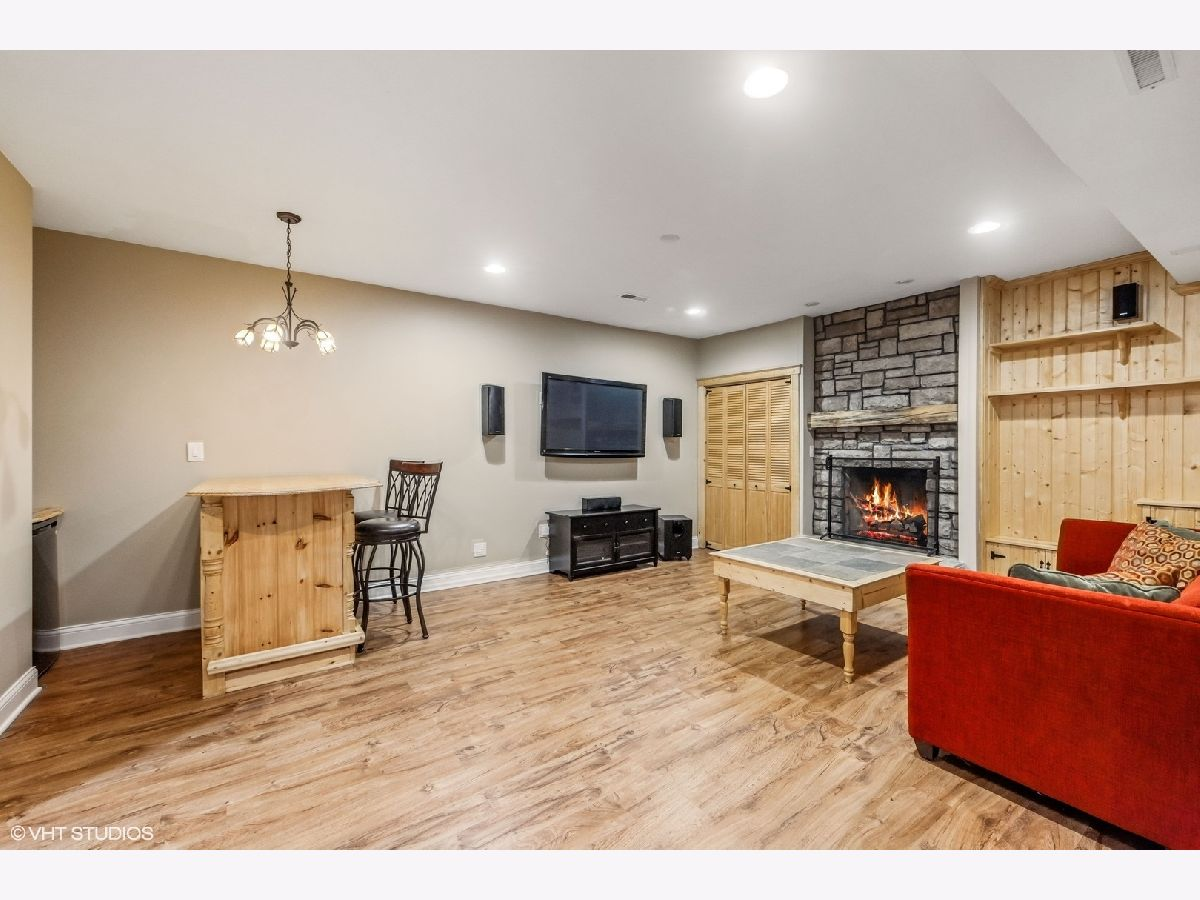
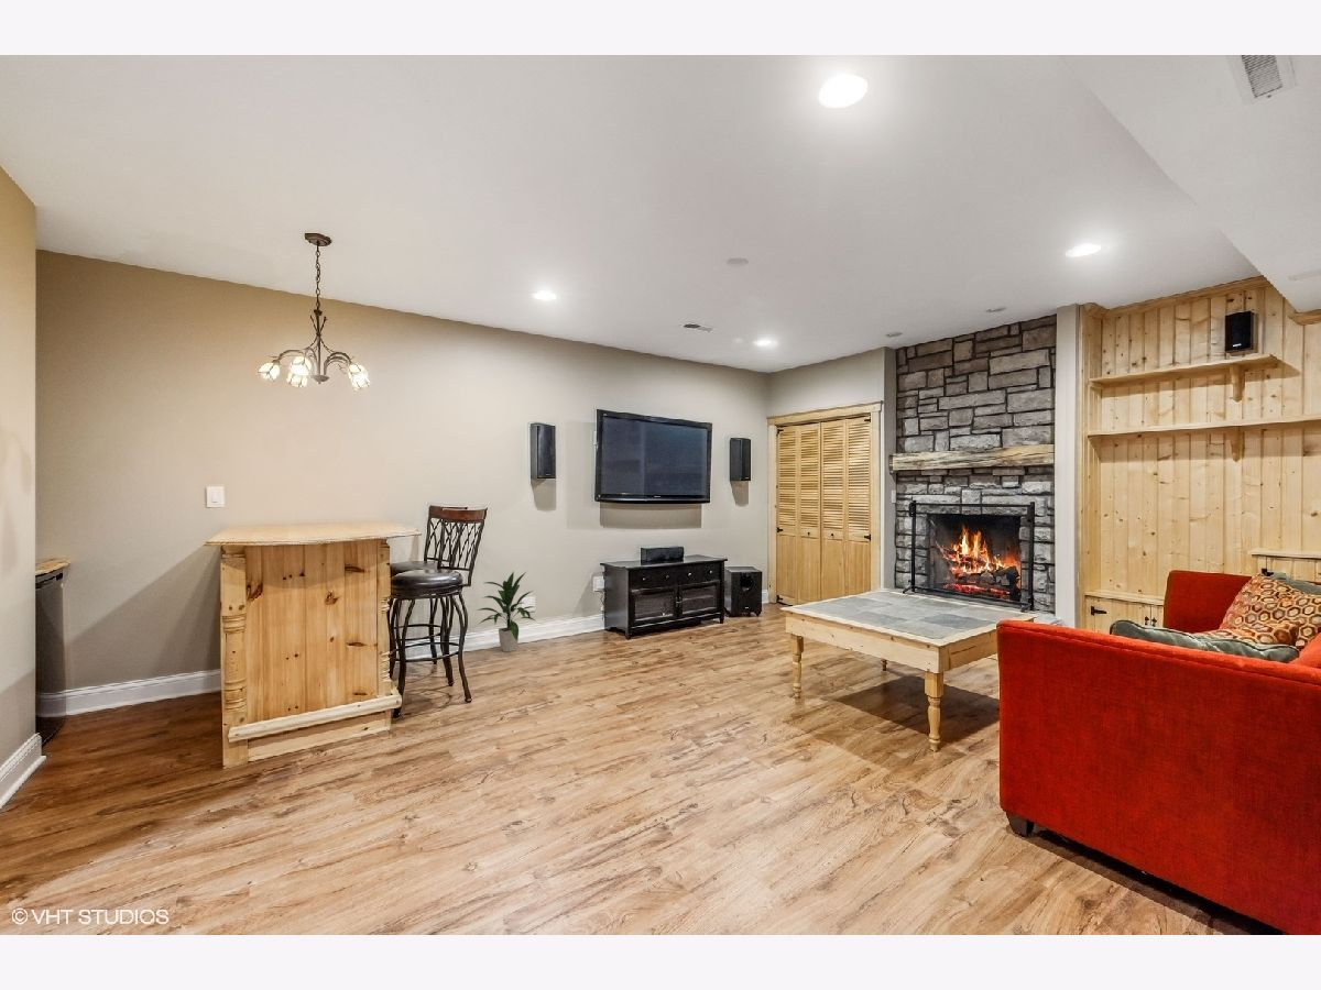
+ indoor plant [477,570,537,653]
